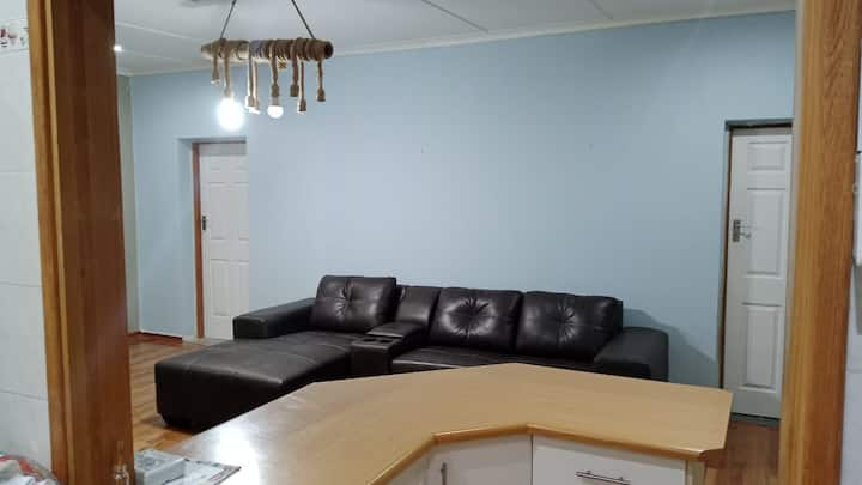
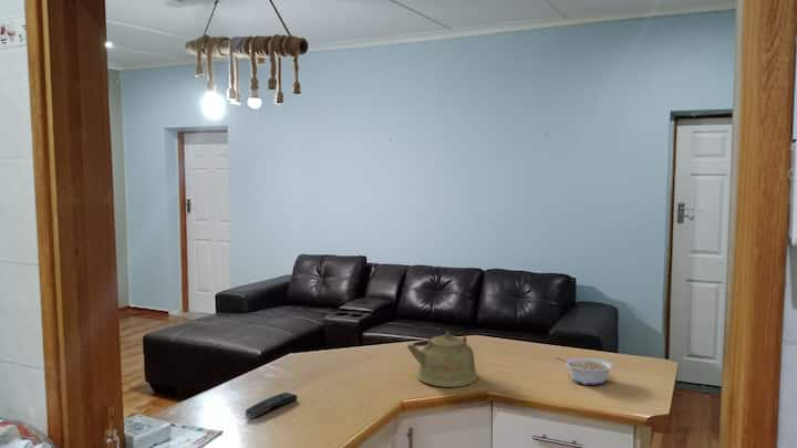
+ remote control [244,392,299,418]
+ legume [555,356,614,386]
+ kettle [406,330,478,388]
